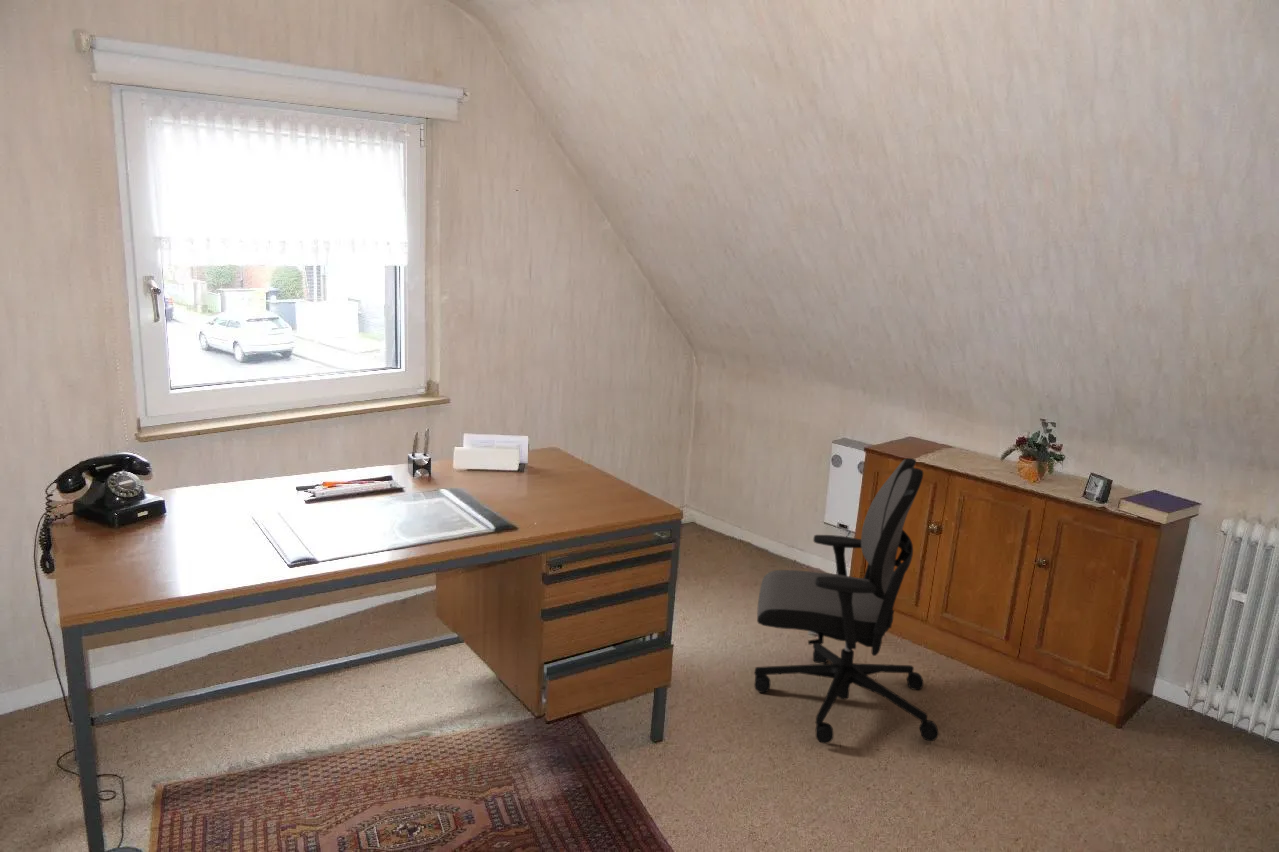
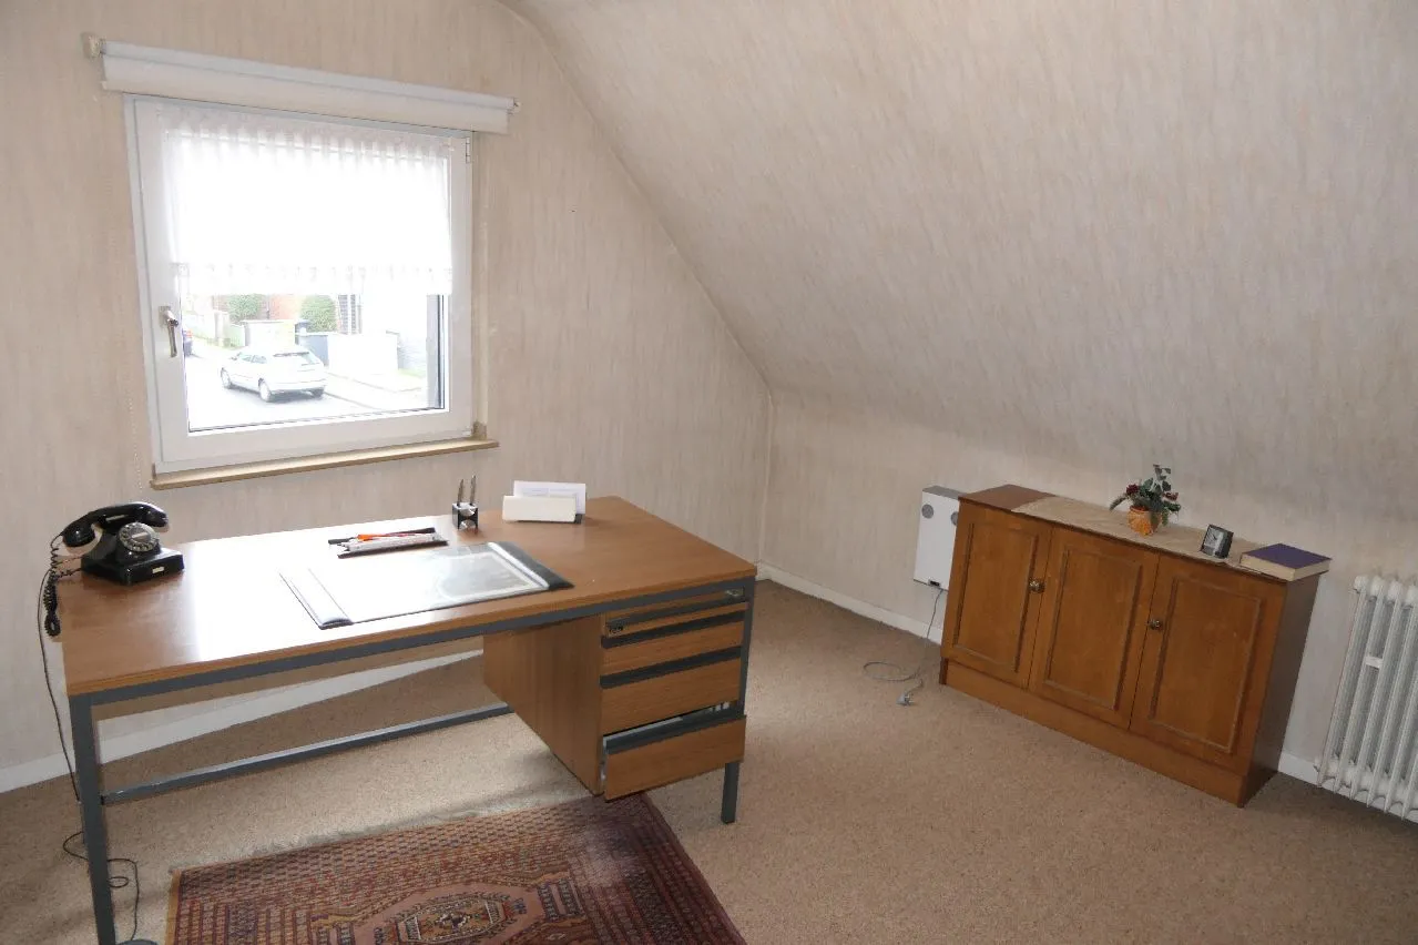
- office chair [753,457,940,745]
